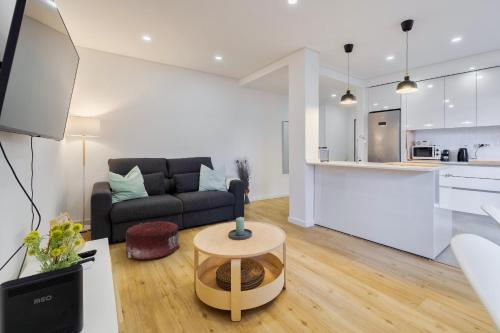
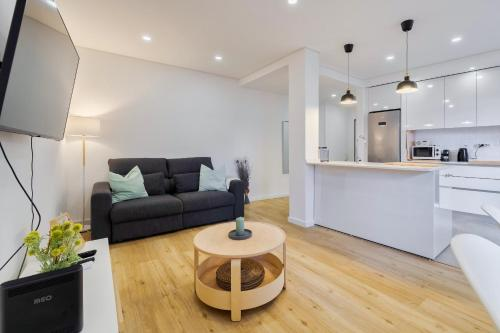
- pouf [125,220,181,261]
